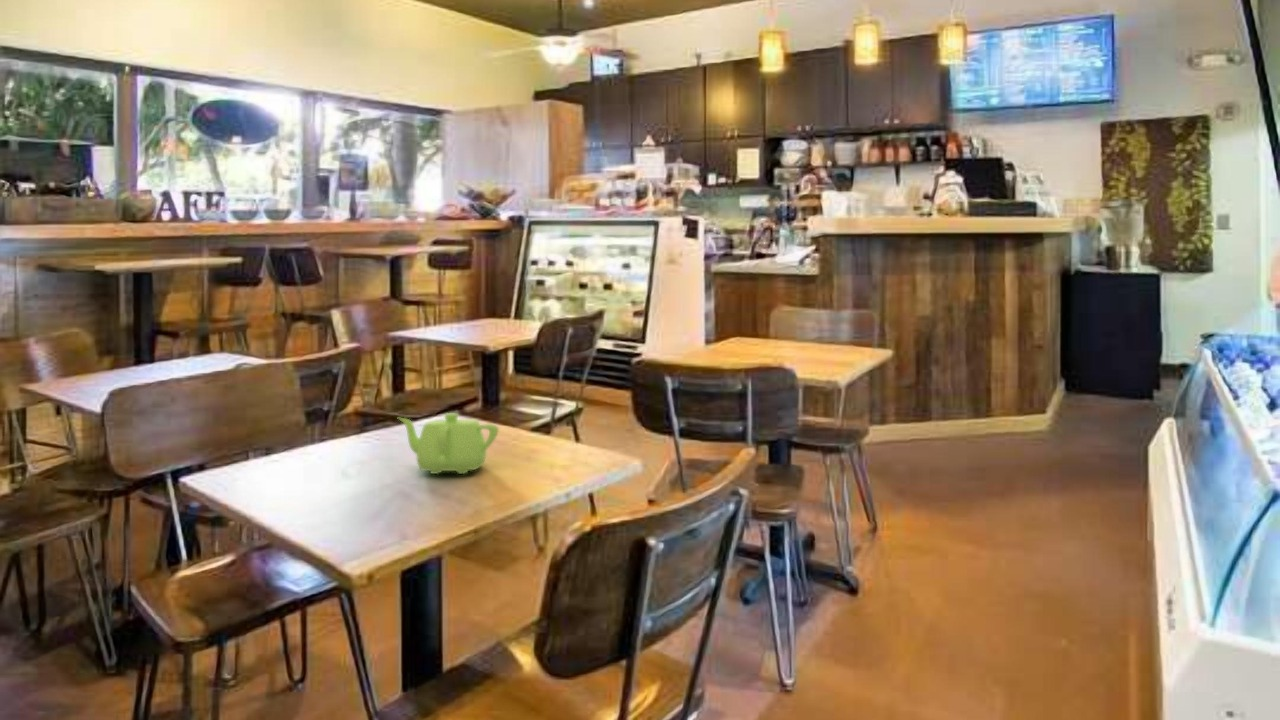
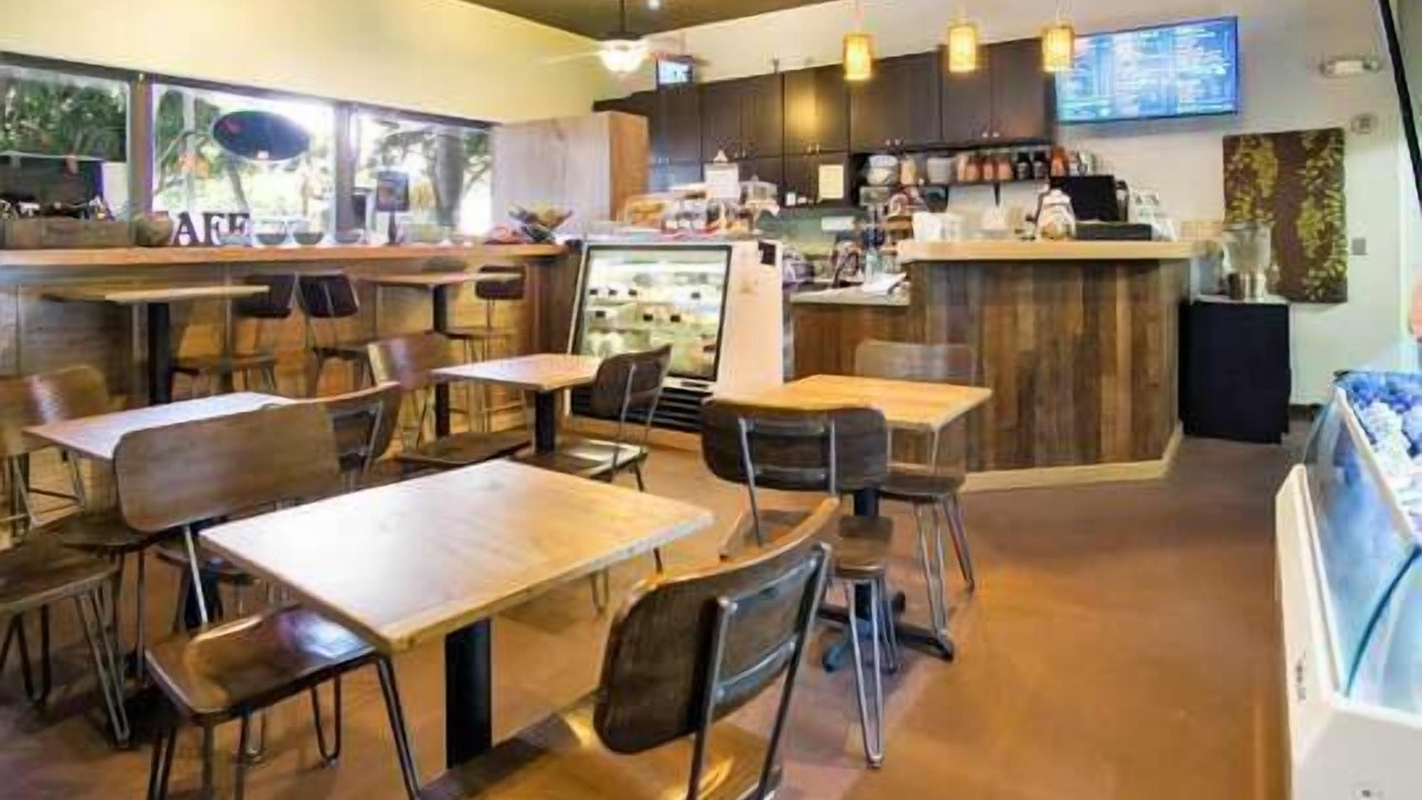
- teapot [397,412,500,475]
